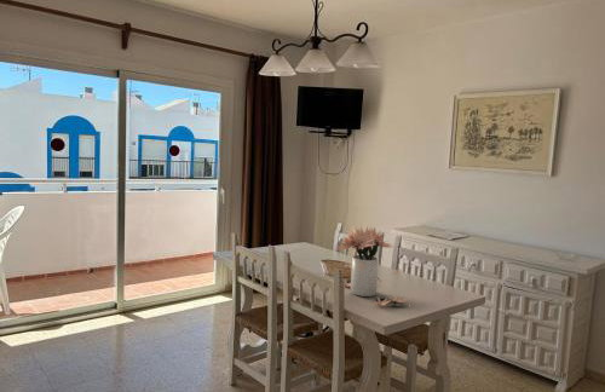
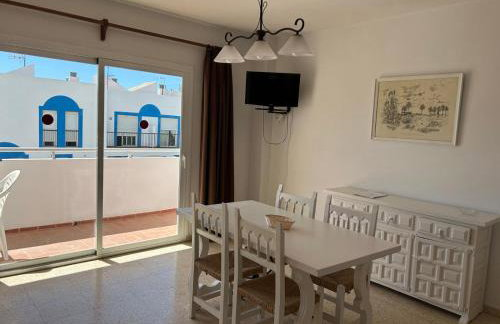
- bouquet [333,223,410,307]
